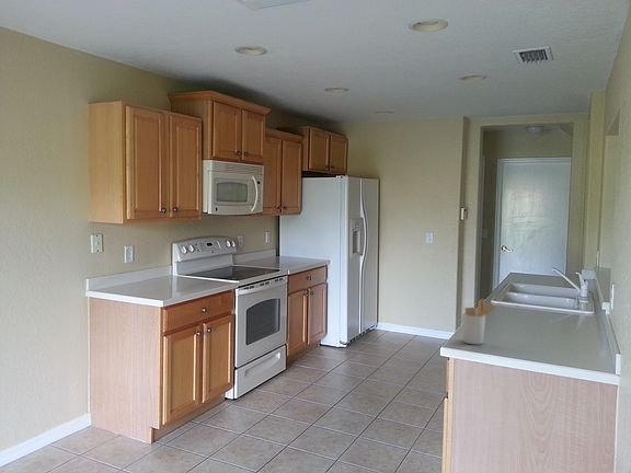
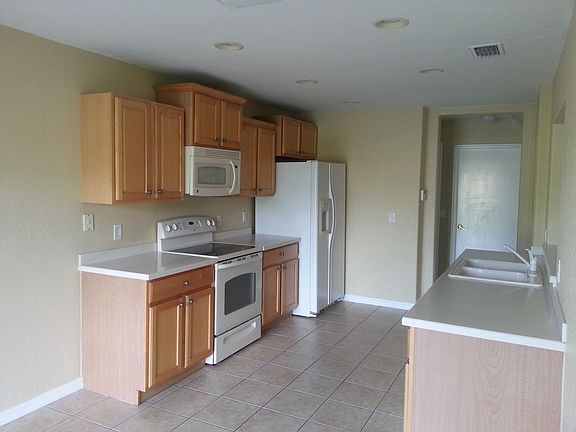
- utensil holder [461,298,500,345]
